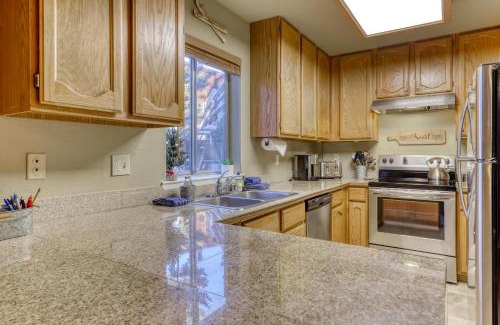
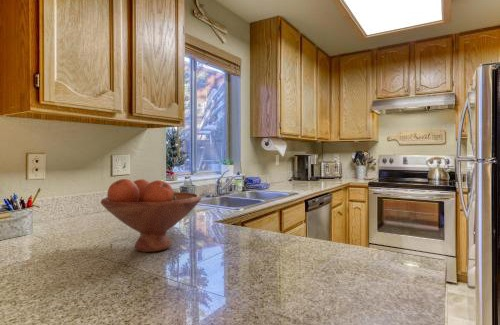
+ fruit bowl [100,178,202,253]
